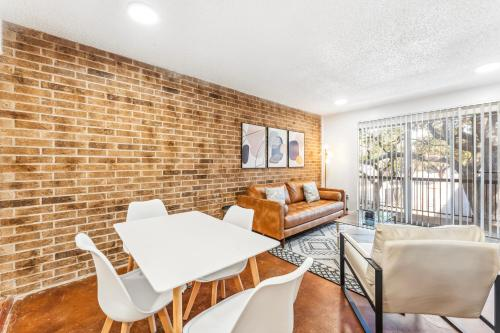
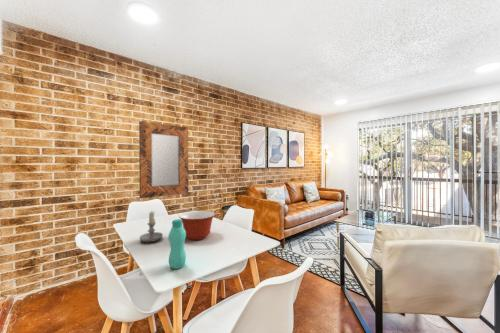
+ home mirror [138,120,189,199]
+ candle [139,210,164,243]
+ bottle [168,218,187,270]
+ mixing bowl [178,210,216,241]
